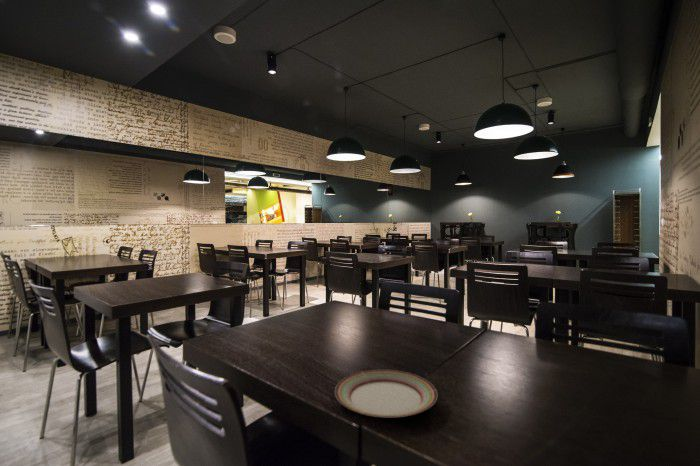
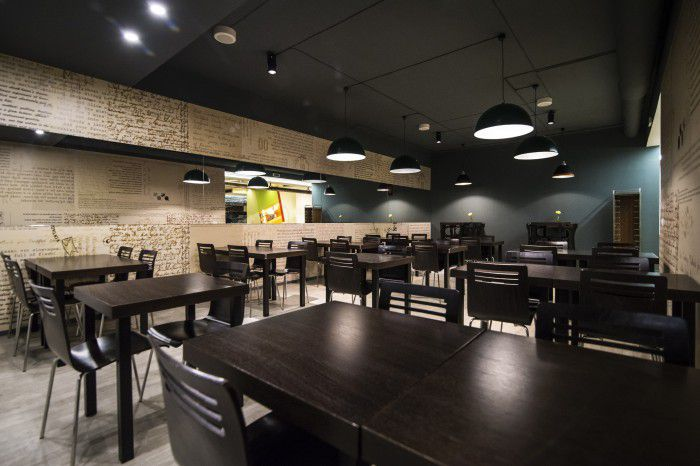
- plate [334,369,438,418]
